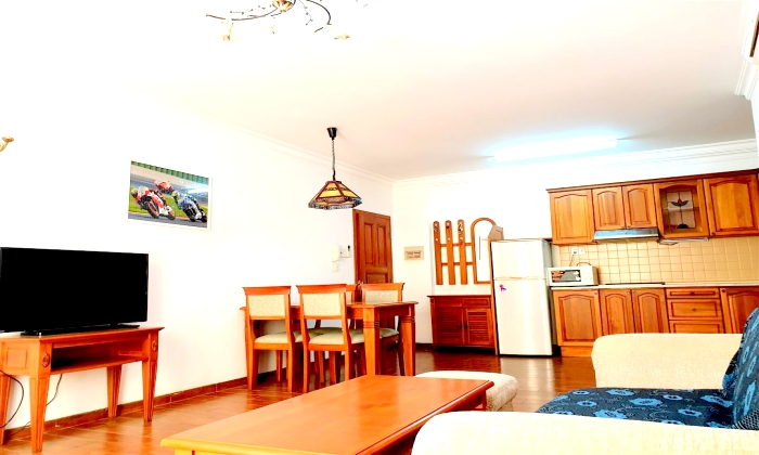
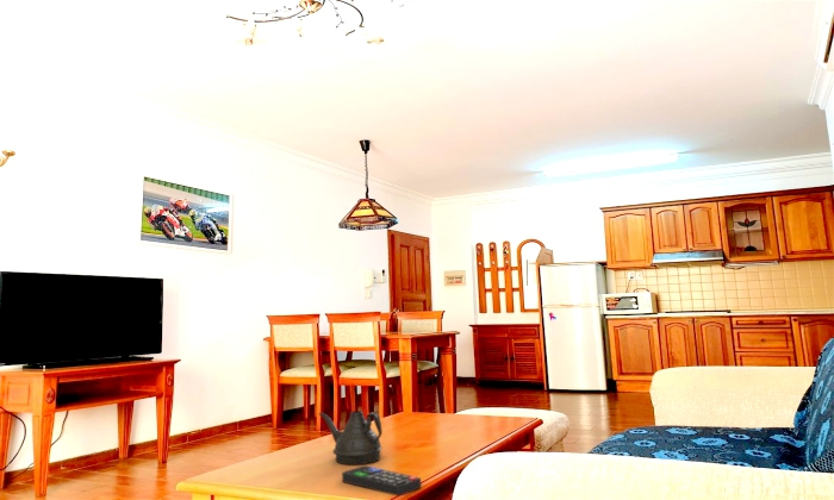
+ teapot [318,410,384,465]
+ remote control [341,464,422,496]
